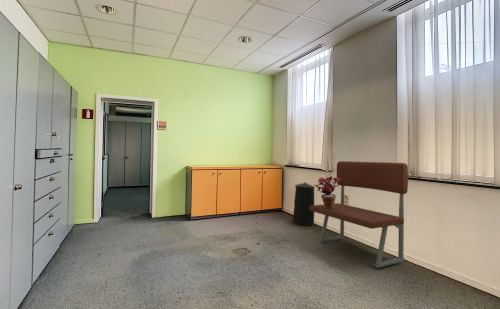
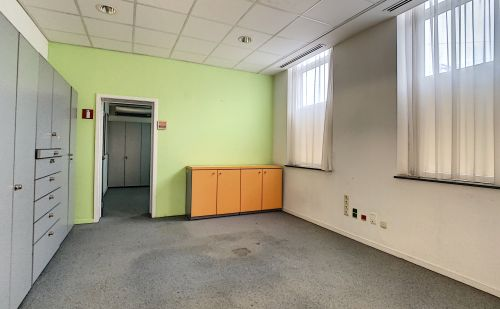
- potted plant [313,175,341,209]
- bench [310,160,409,269]
- trash can [291,181,316,227]
